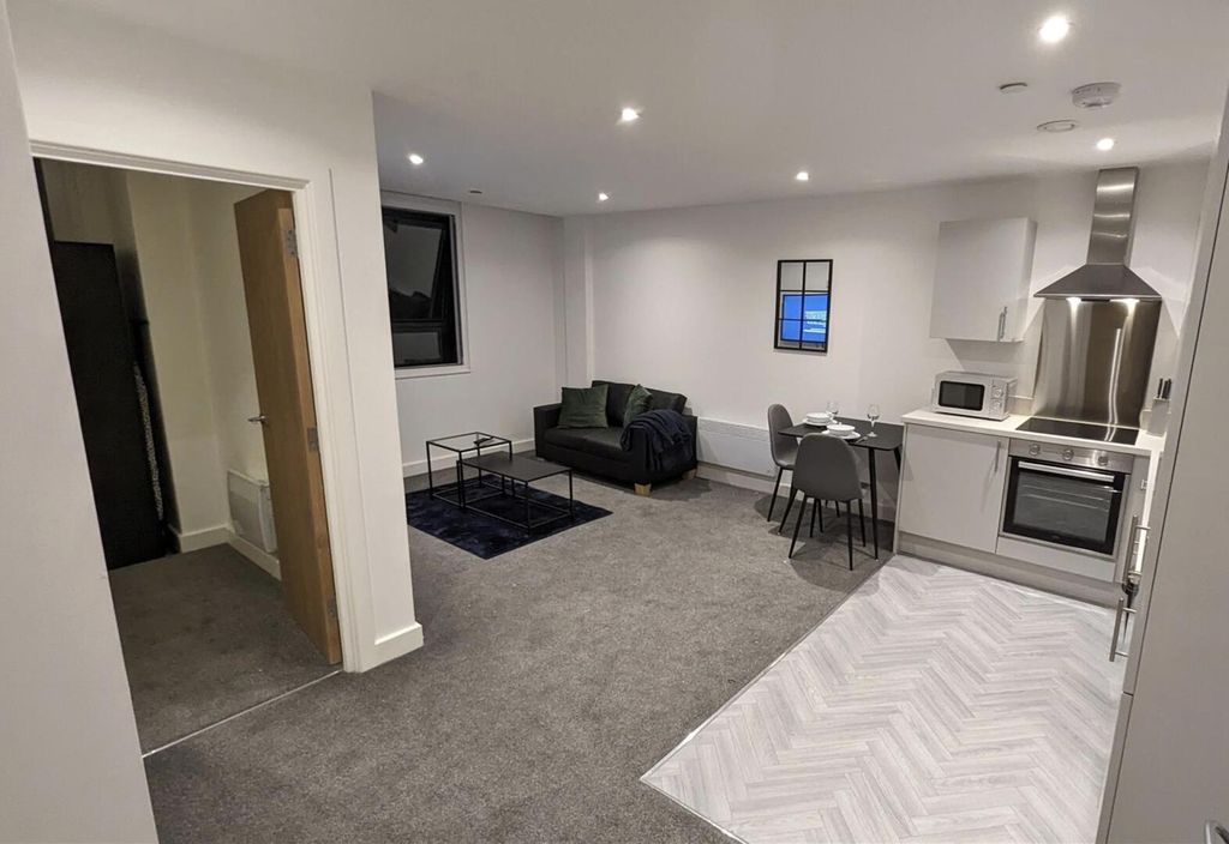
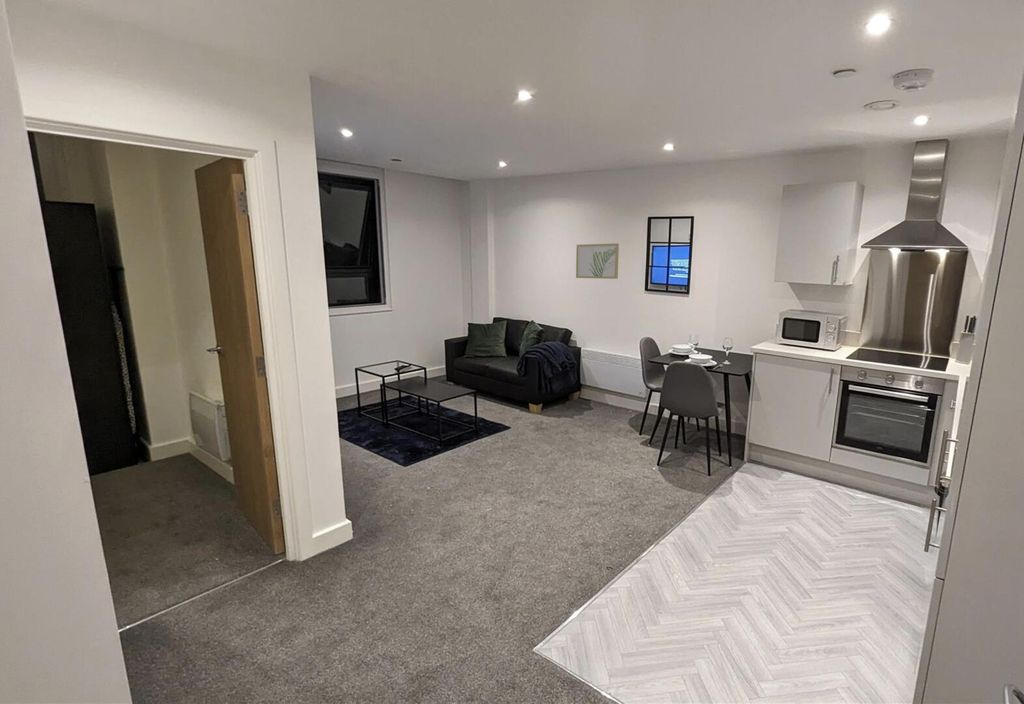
+ wall art [575,242,620,280]
